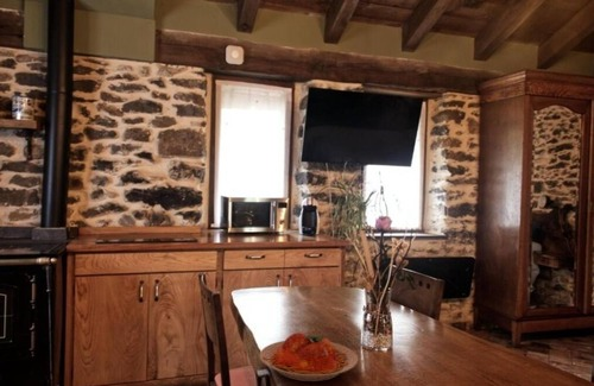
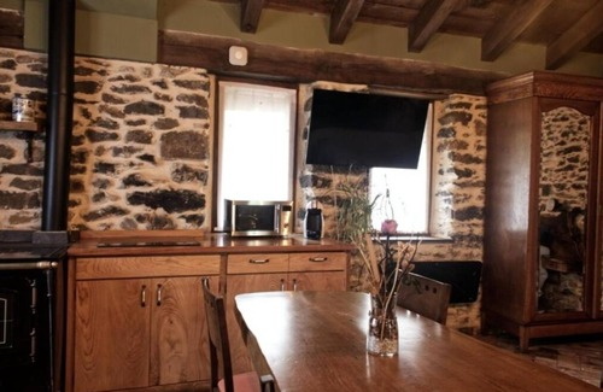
- plate [259,331,359,382]
